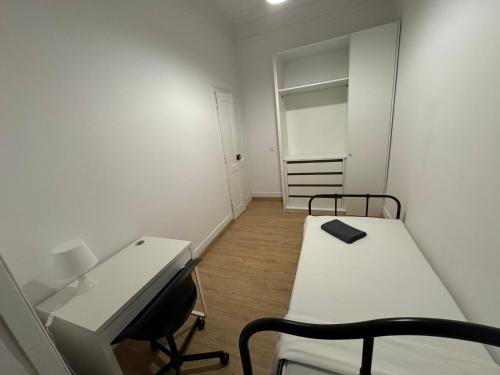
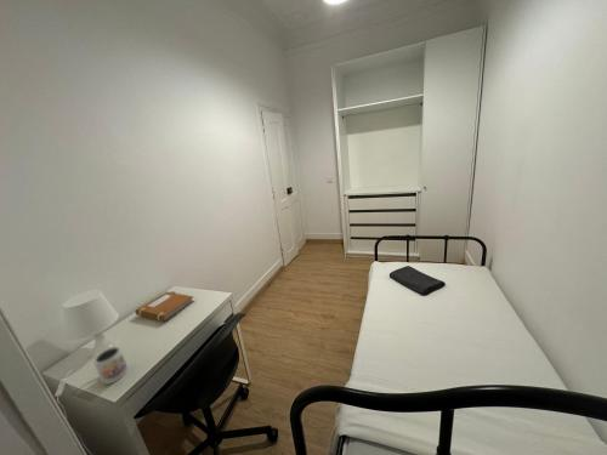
+ mug [92,346,129,386]
+ notebook [134,290,195,323]
